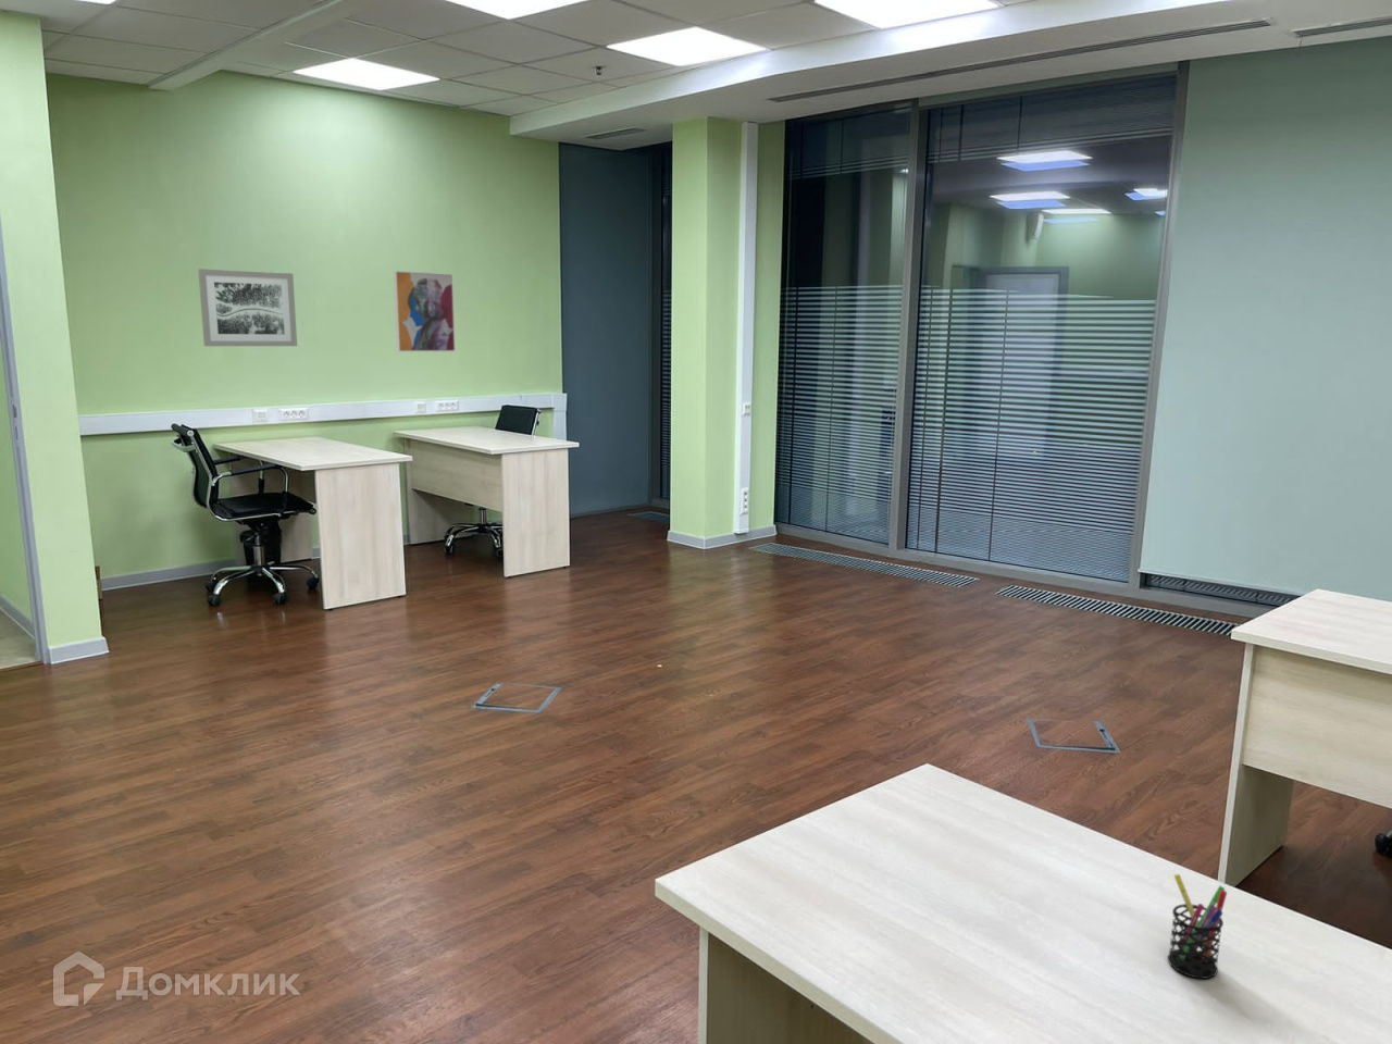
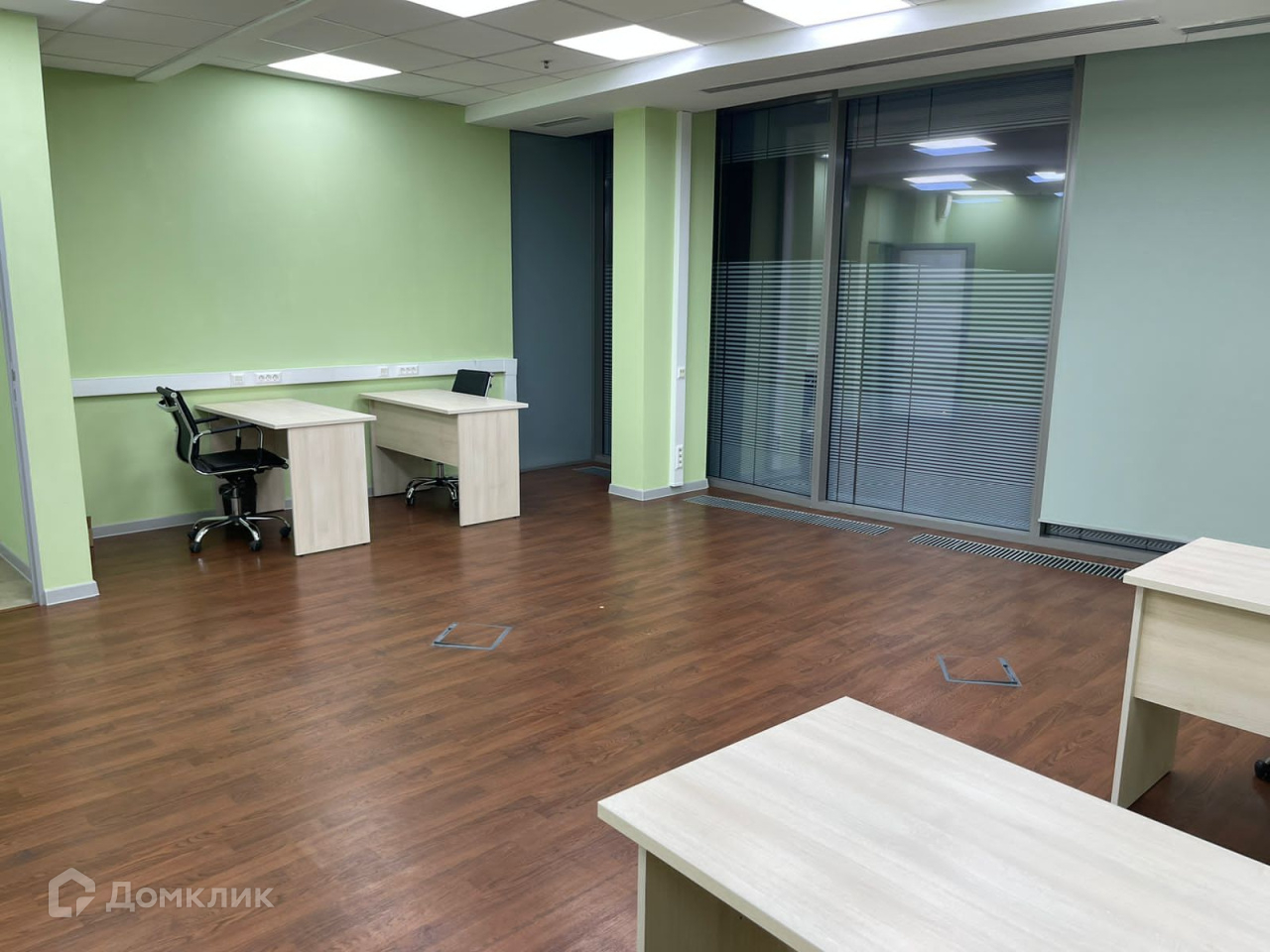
- wall art [197,268,298,347]
- pen holder [1167,872,1228,979]
- wall art [392,270,457,353]
